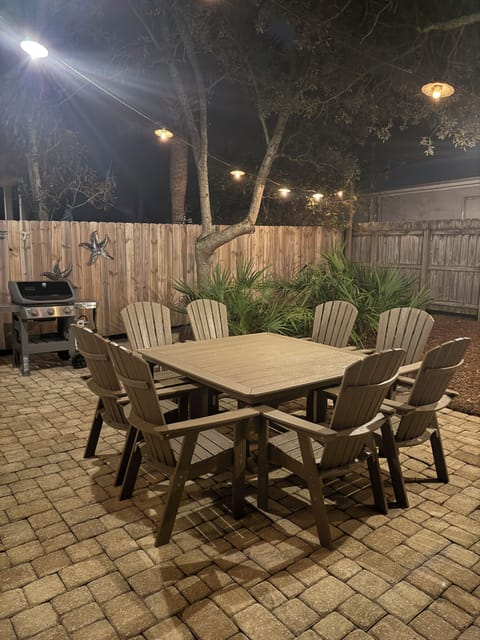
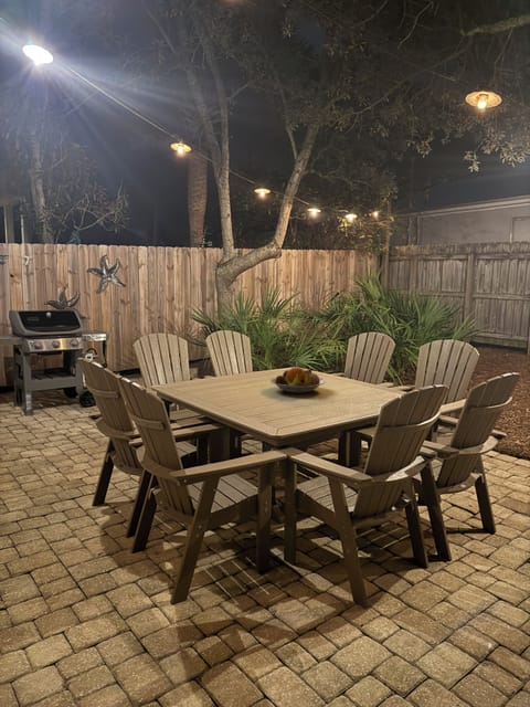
+ fruit bowl [268,367,327,394]
